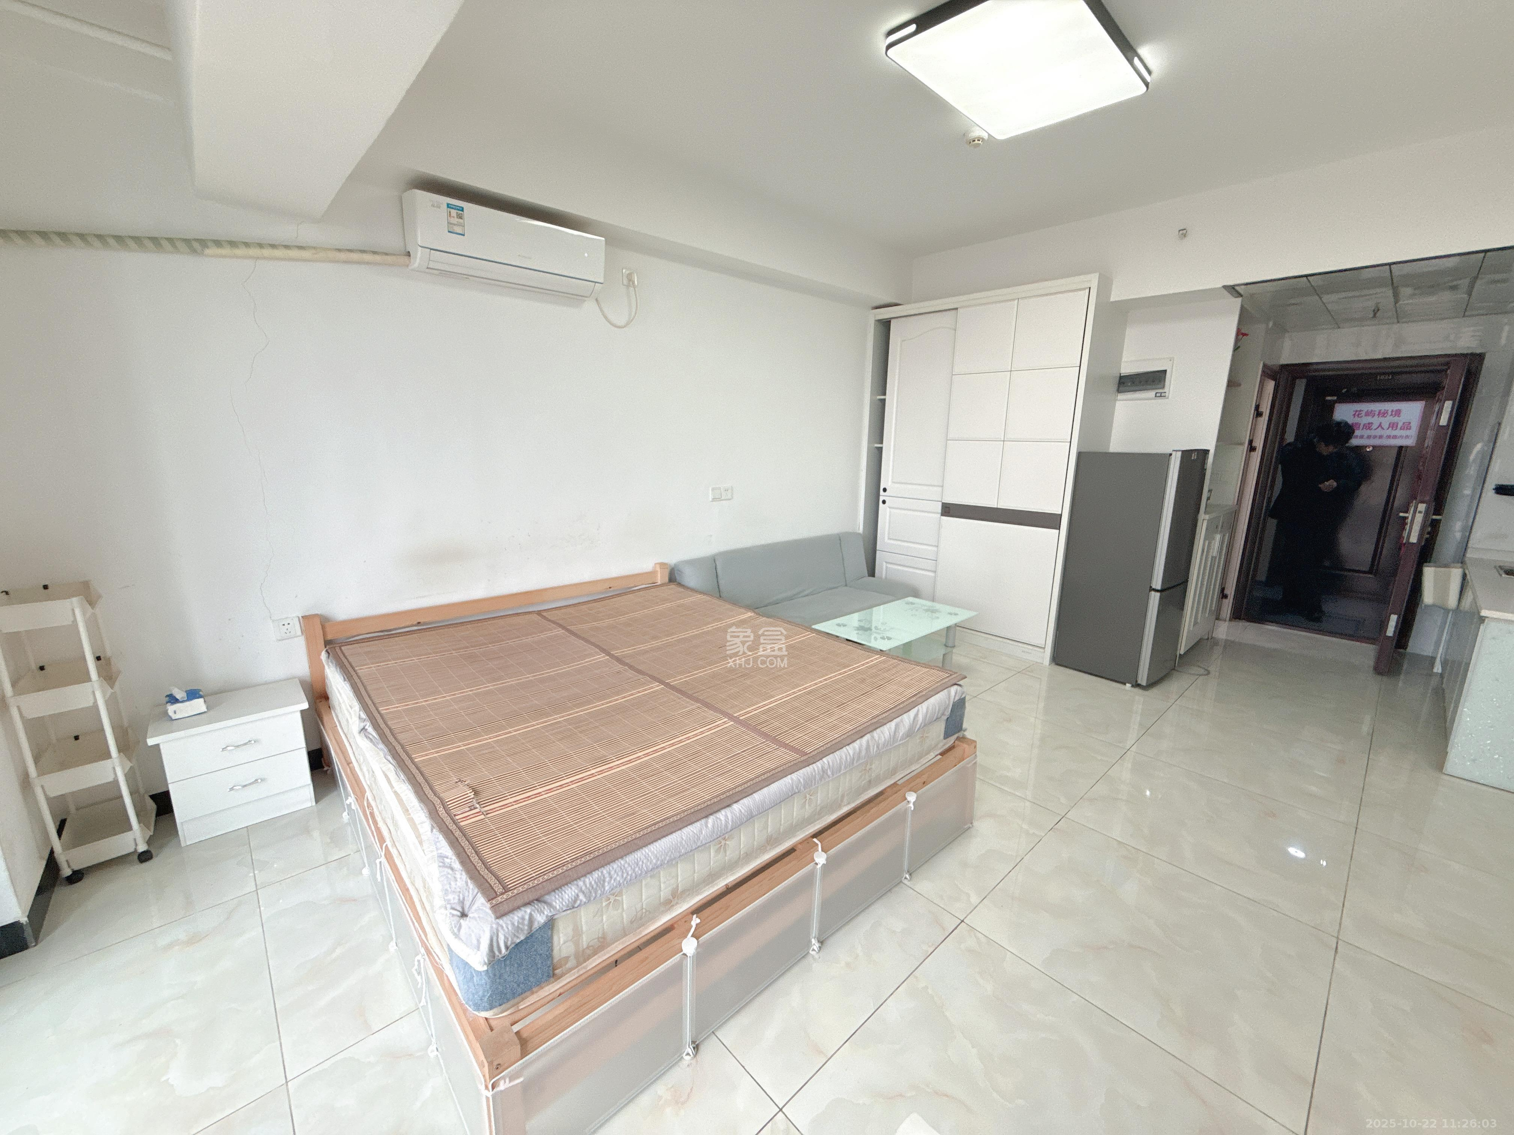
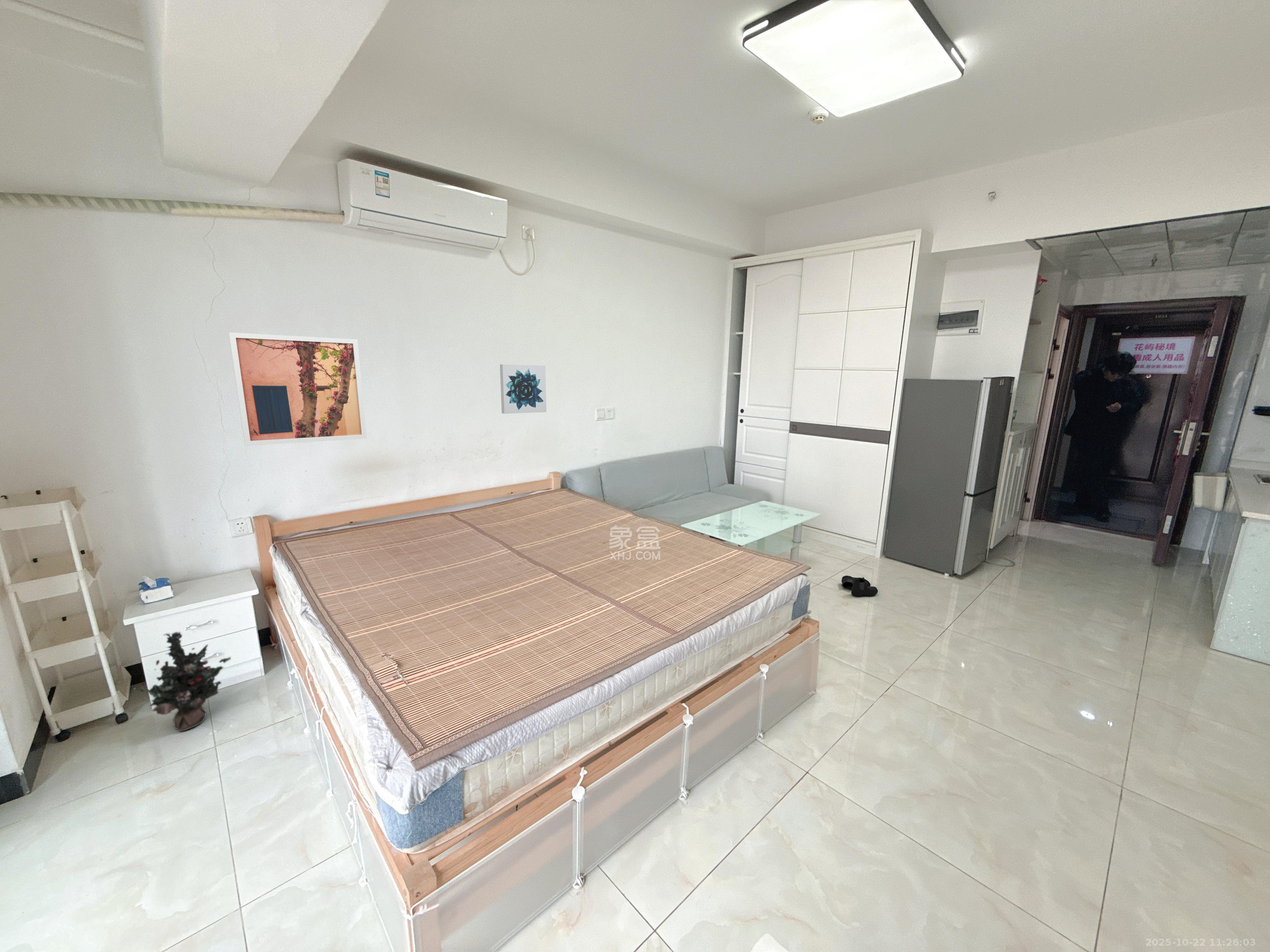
+ boots [841,575,878,597]
+ decorative plant [129,631,231,731]
+ wall art [500,364,547,414]
+ wall art [228,332,367,446]
